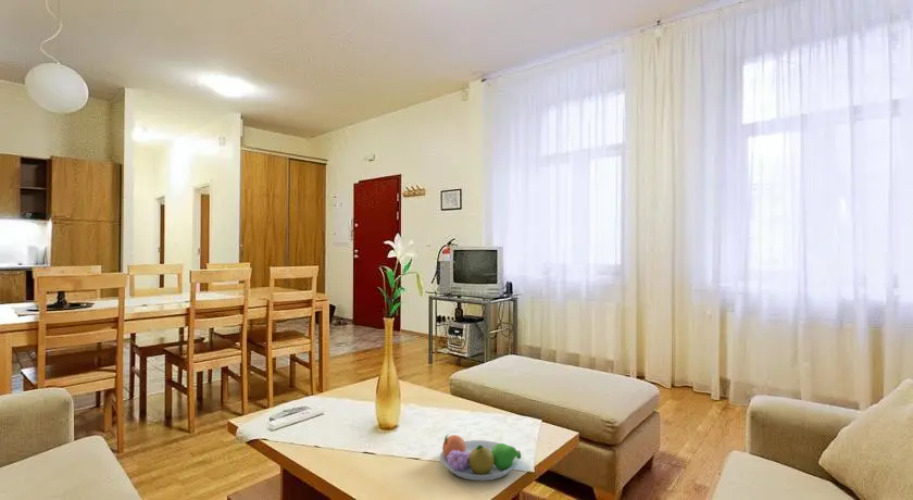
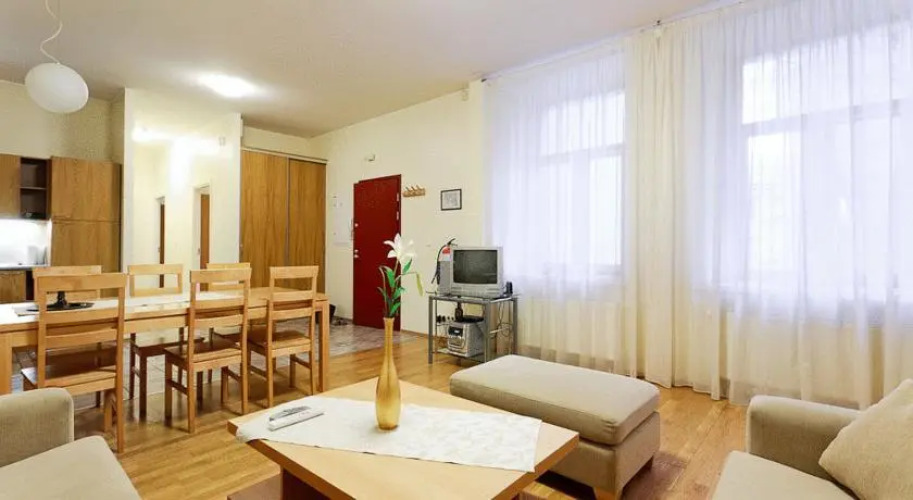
- fruit bowl [439,433,522,482]
